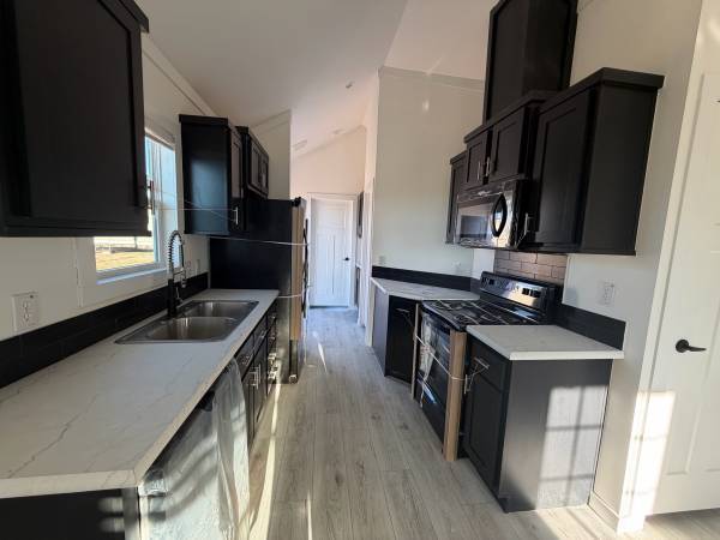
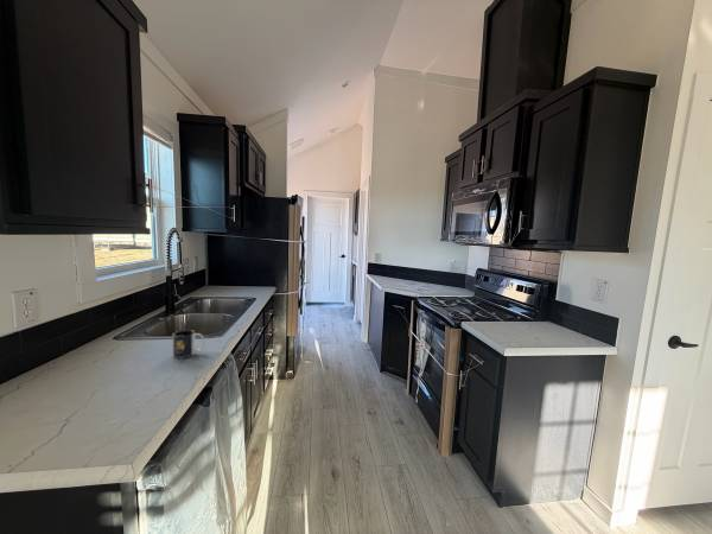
+ mug [172,329,206,360]
